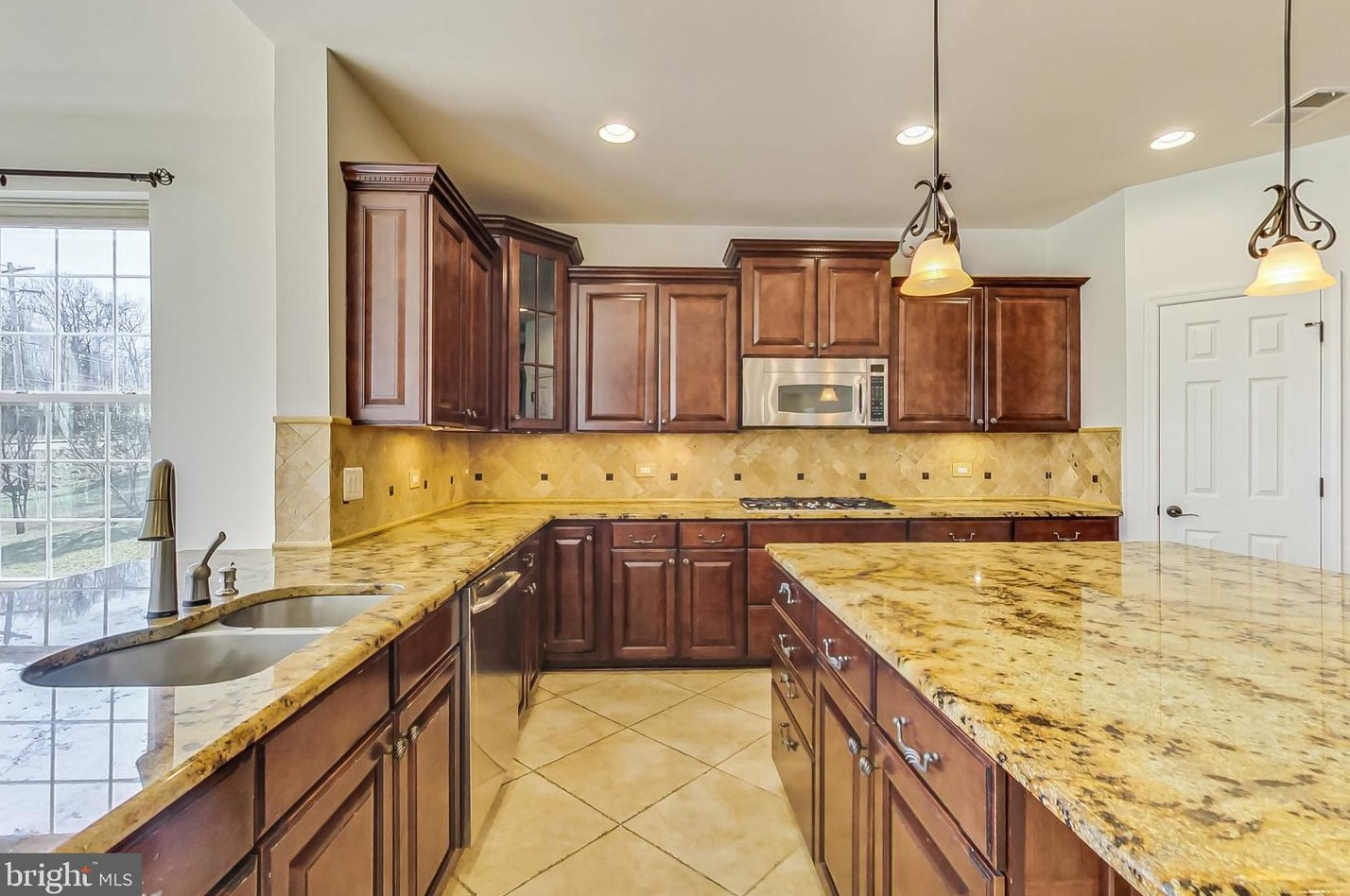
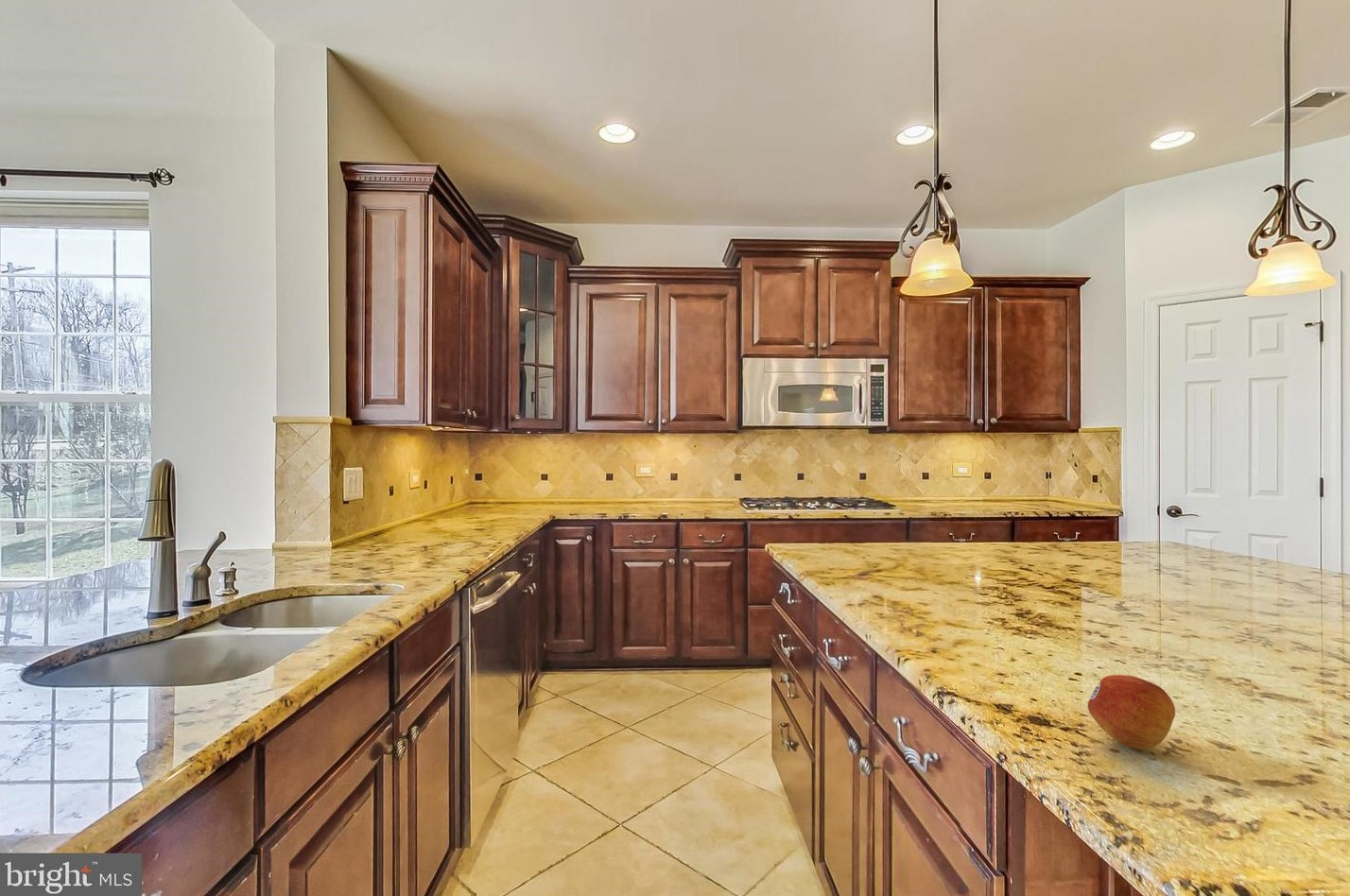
+ fruit [1087,674,1176,750]
